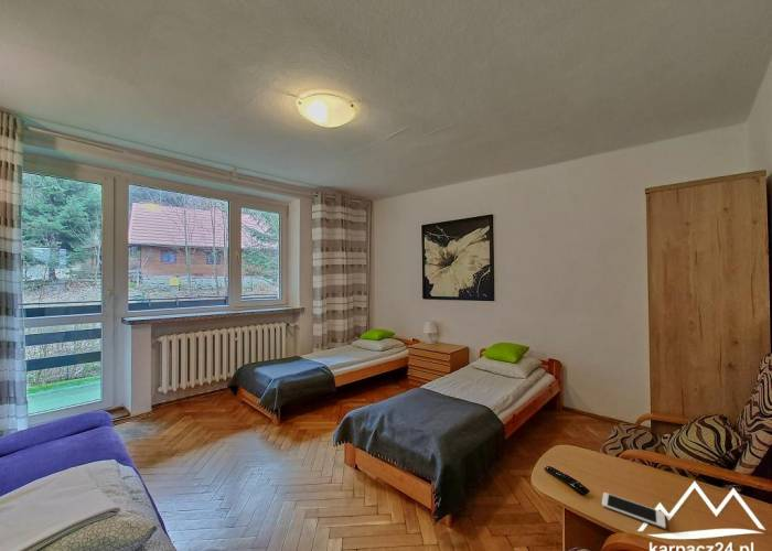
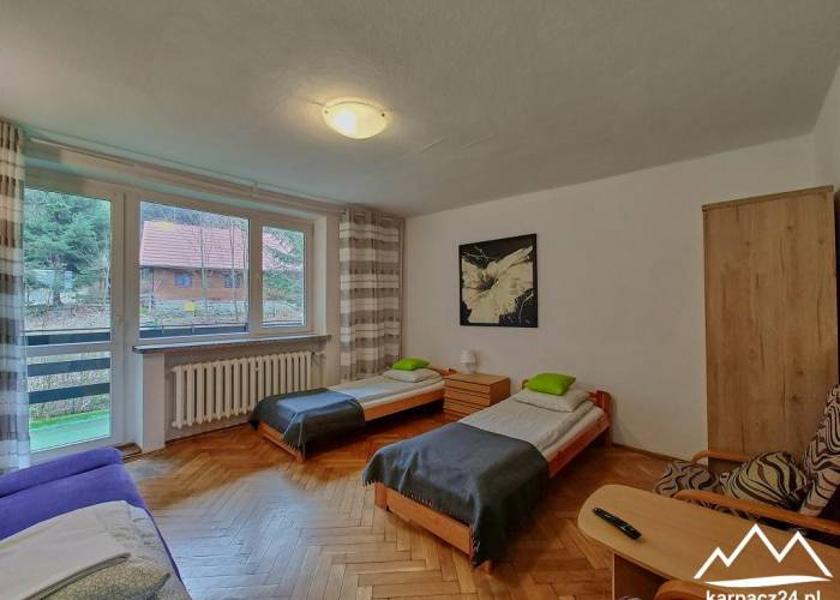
- cell phone [601,491,667,530]
